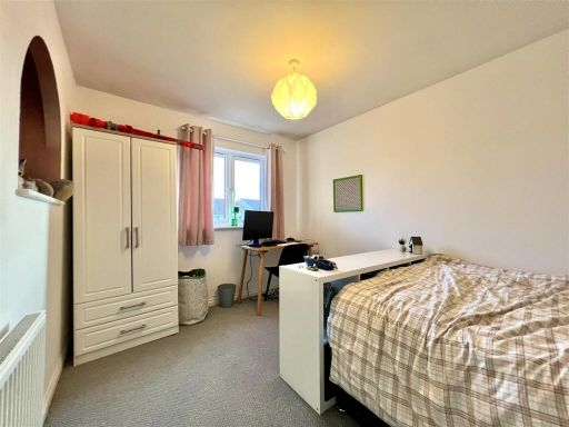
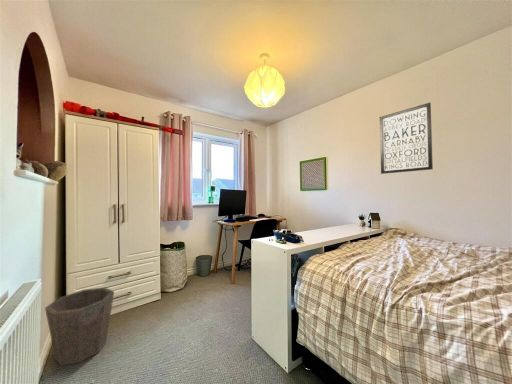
+ waste bin [44,287,115,367]
+ wall art [379,102,434,175]
